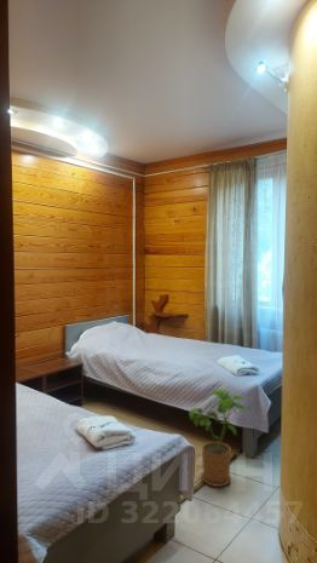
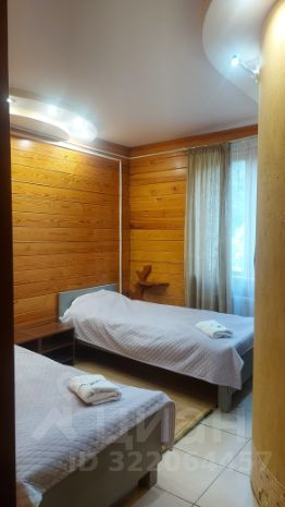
- house plant [189,387,247,488]
